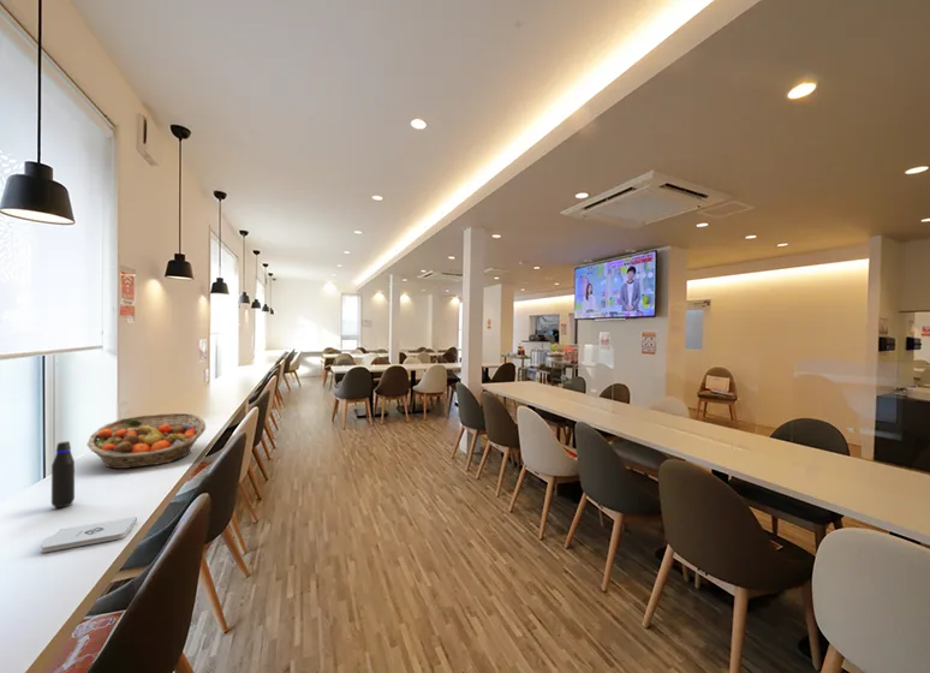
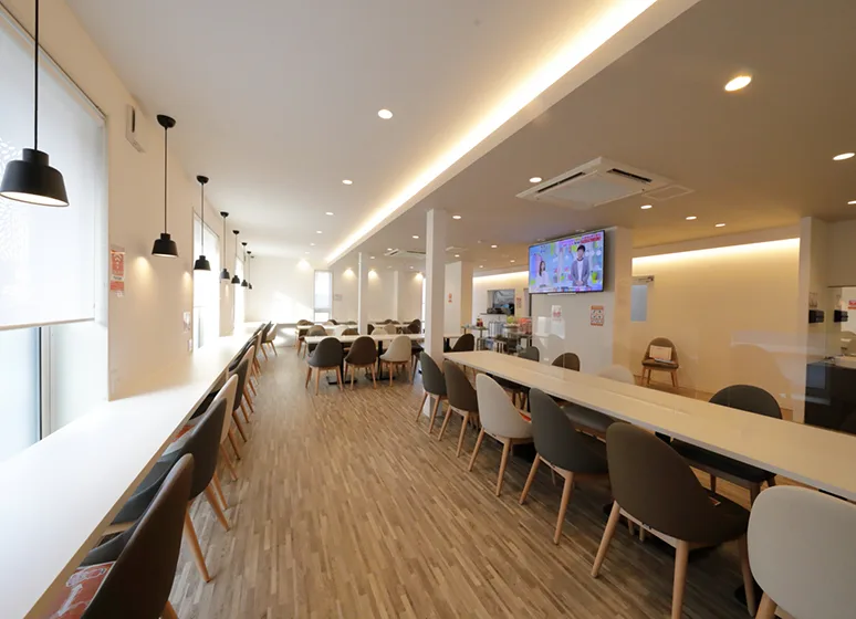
- notepad [40,516,138,554]
- fruit basket [85,412,207,470]
- water bottle [50,440,76,510]
